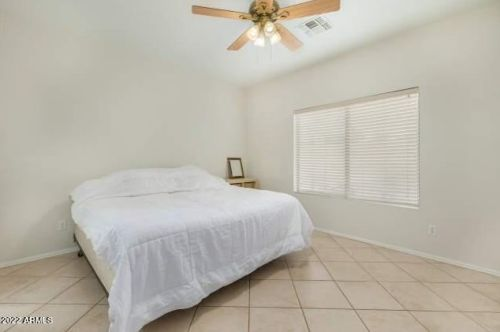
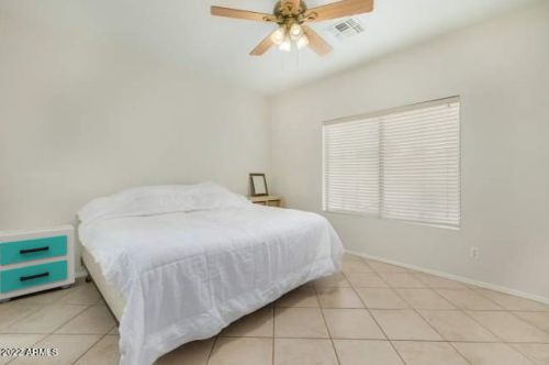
+ nightstand [0,223,76,303]
